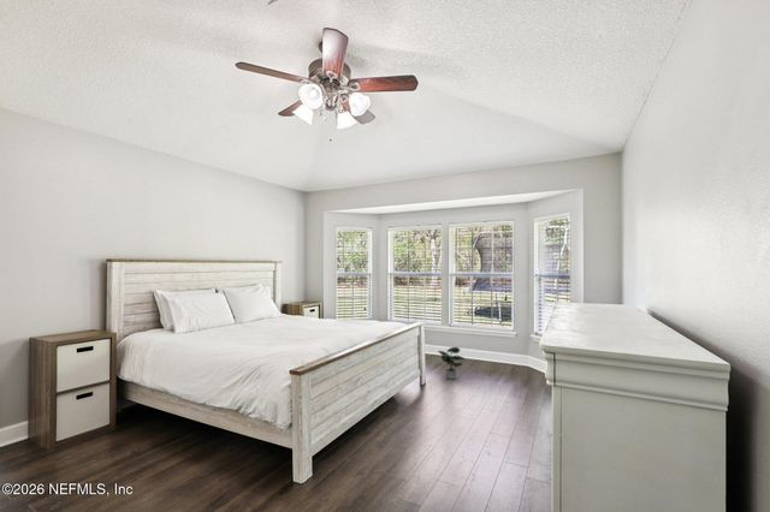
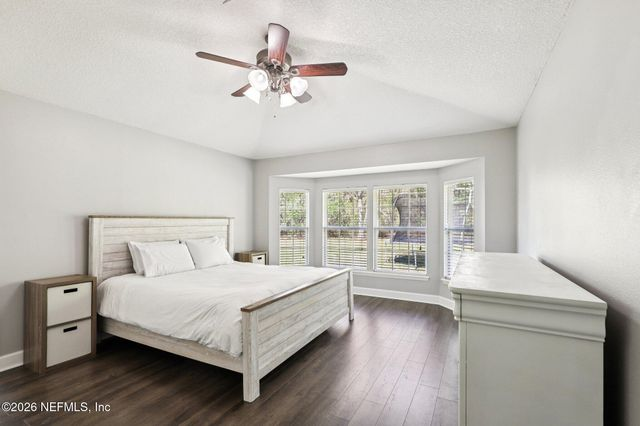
- potted plant [437,346,467,381]
